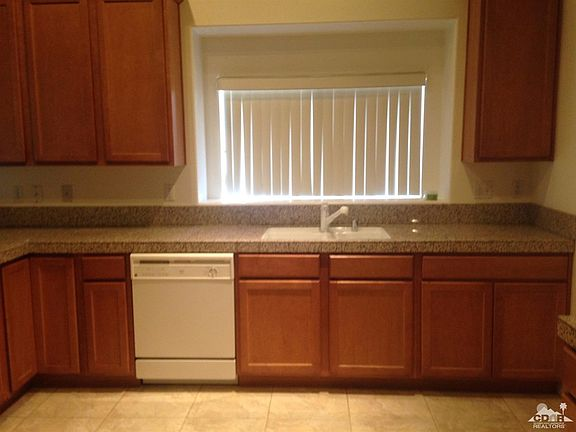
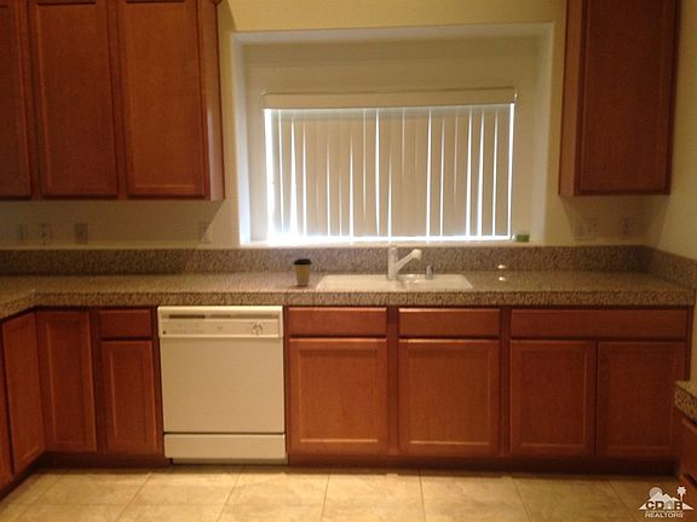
+ coffee cup [293,257,313,286]
